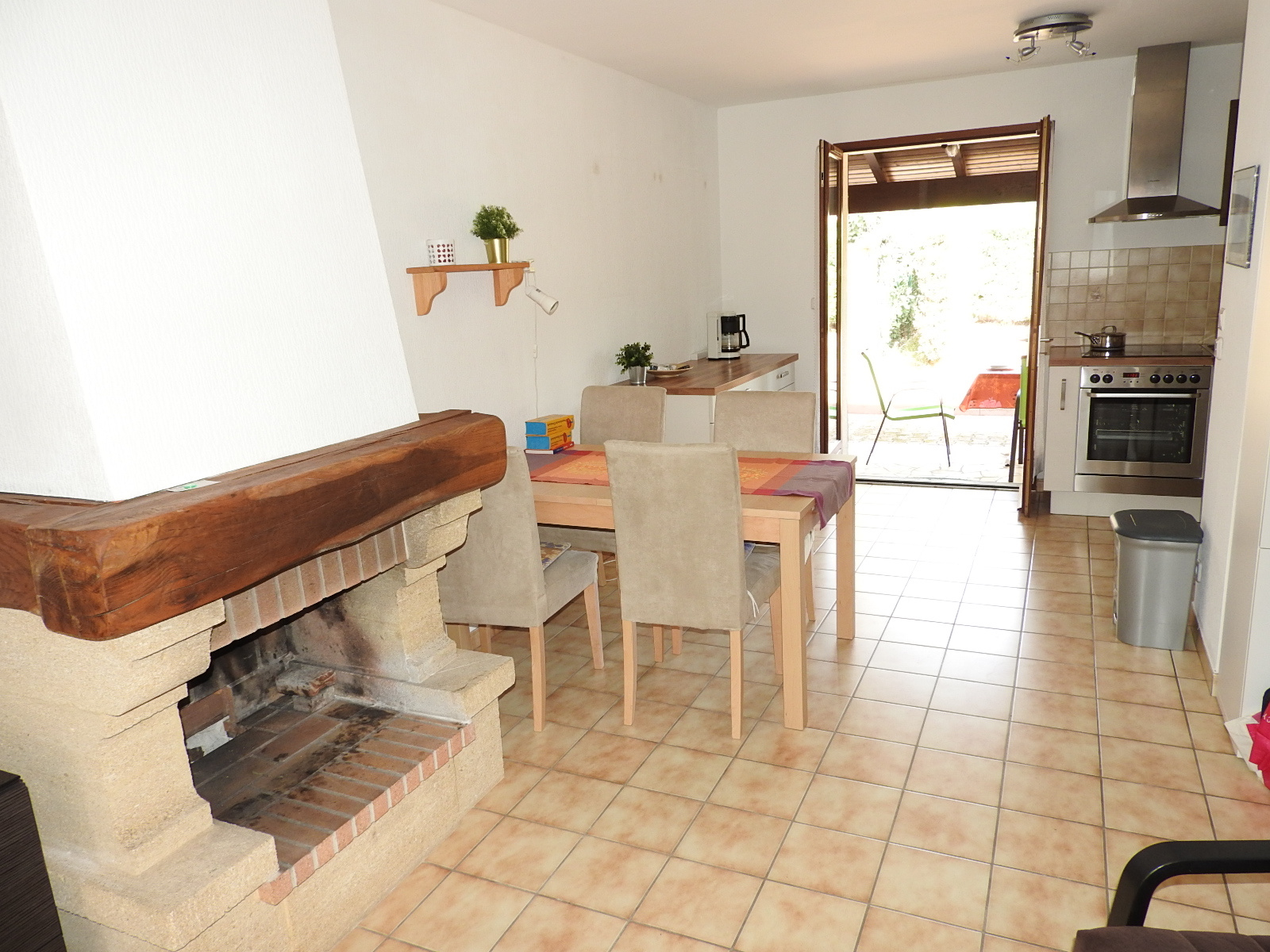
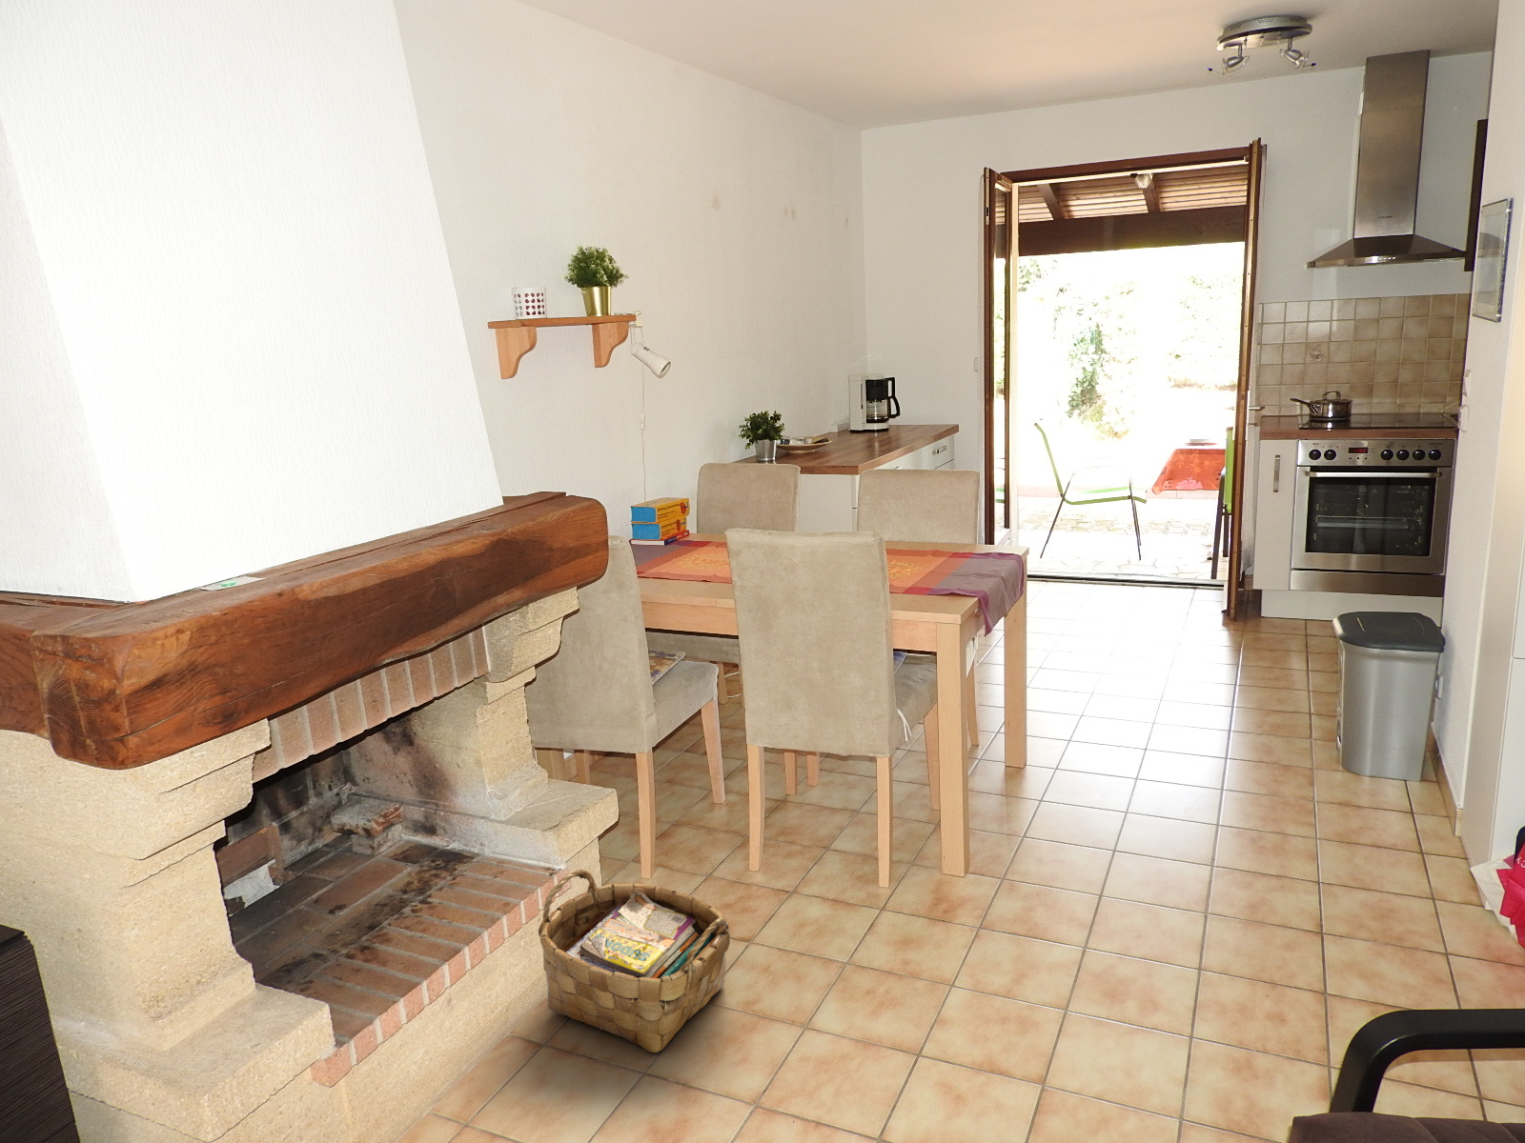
+ woven basket [538,868,731,1053]
